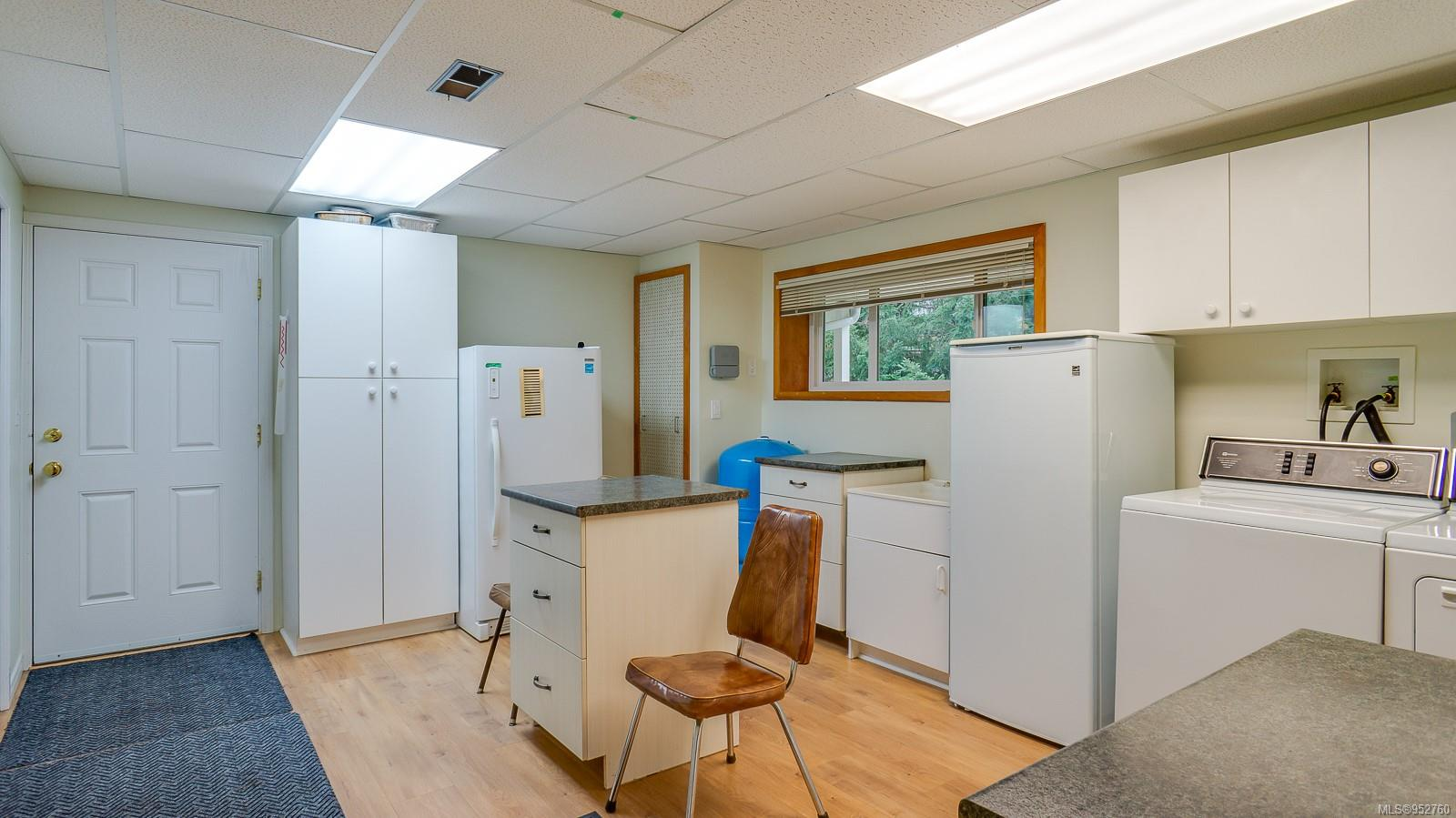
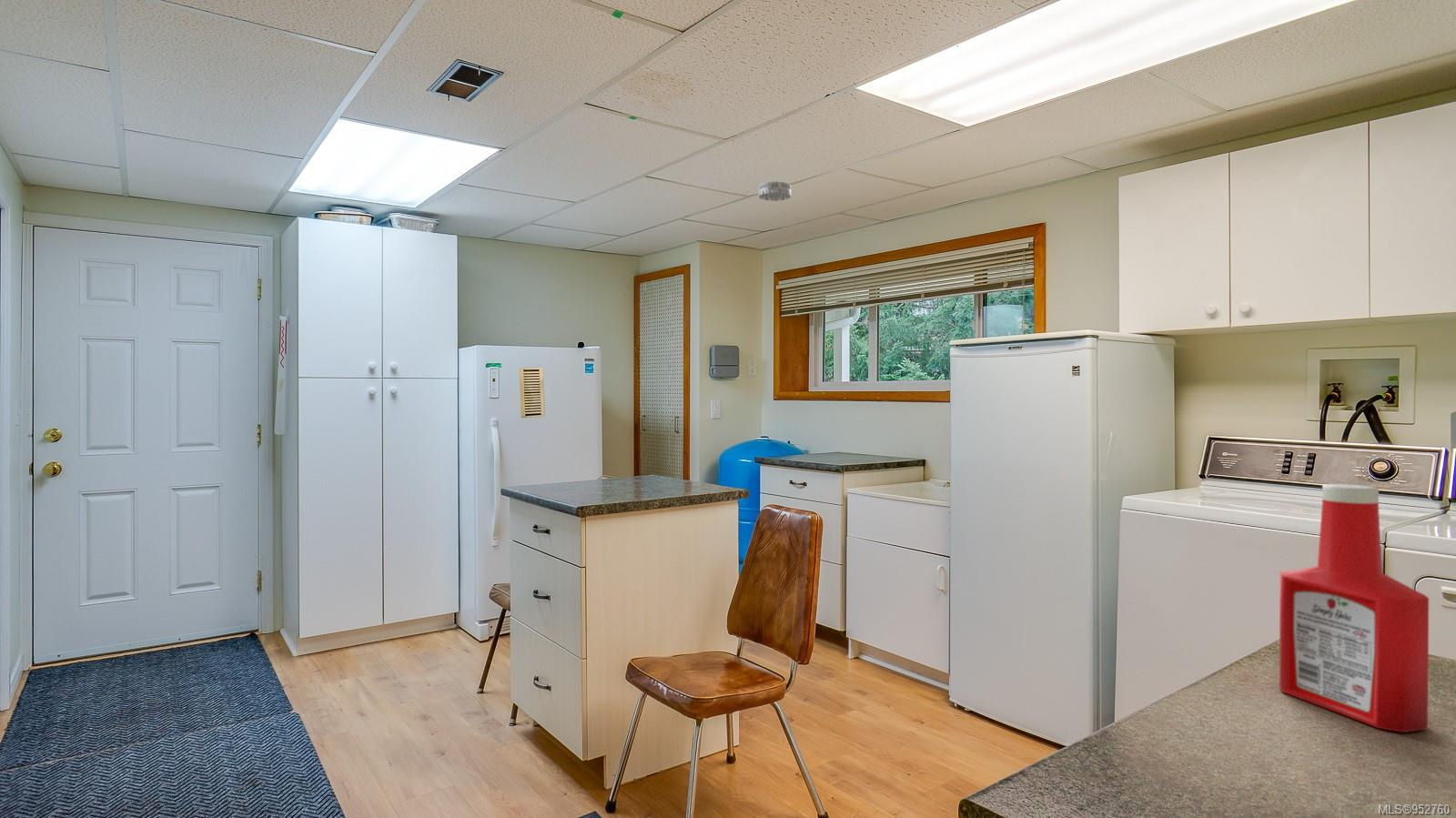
+ soap bottle [1279,483,1430,733]
+ smoke detector [758,180,792,202]
